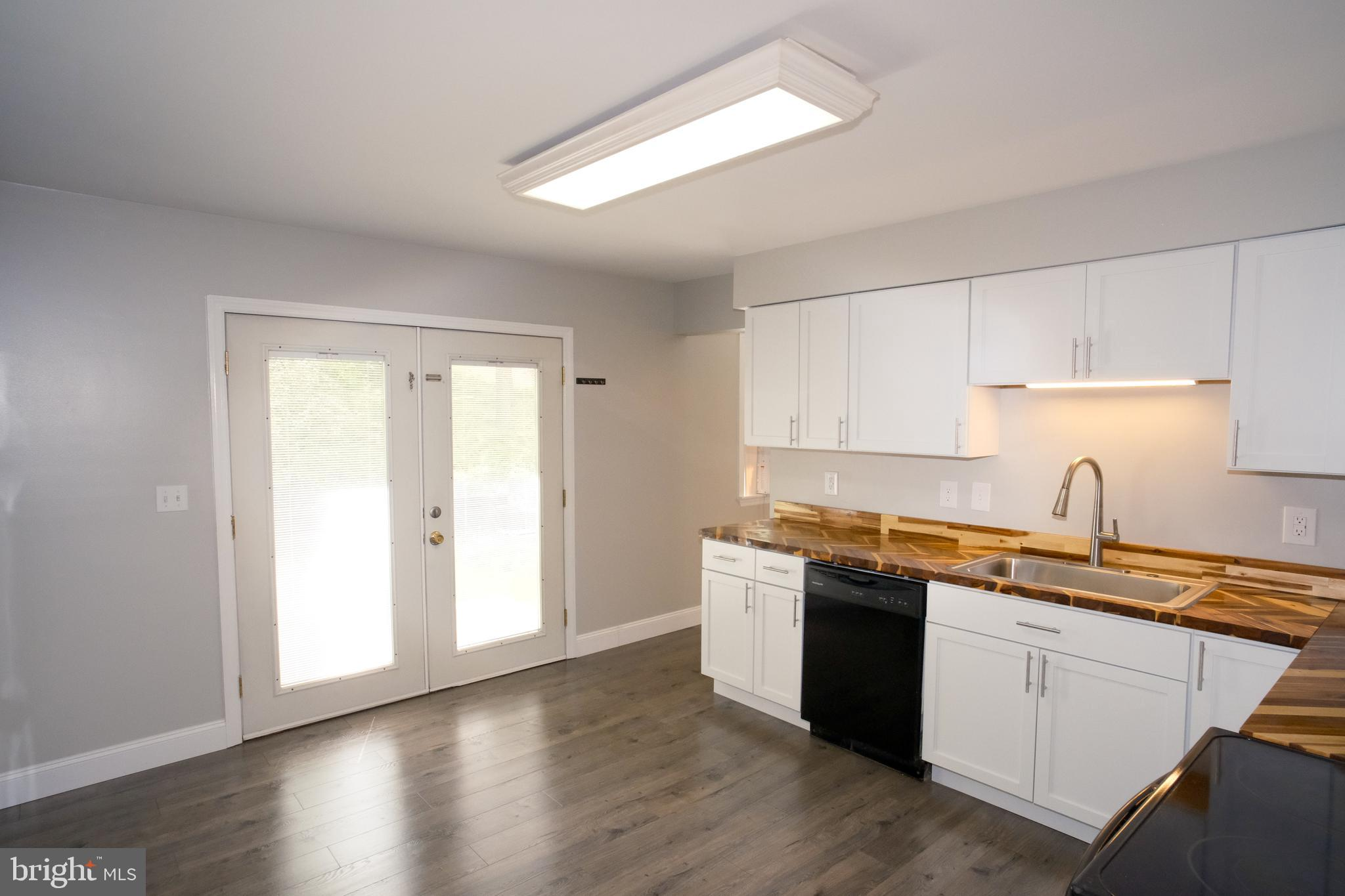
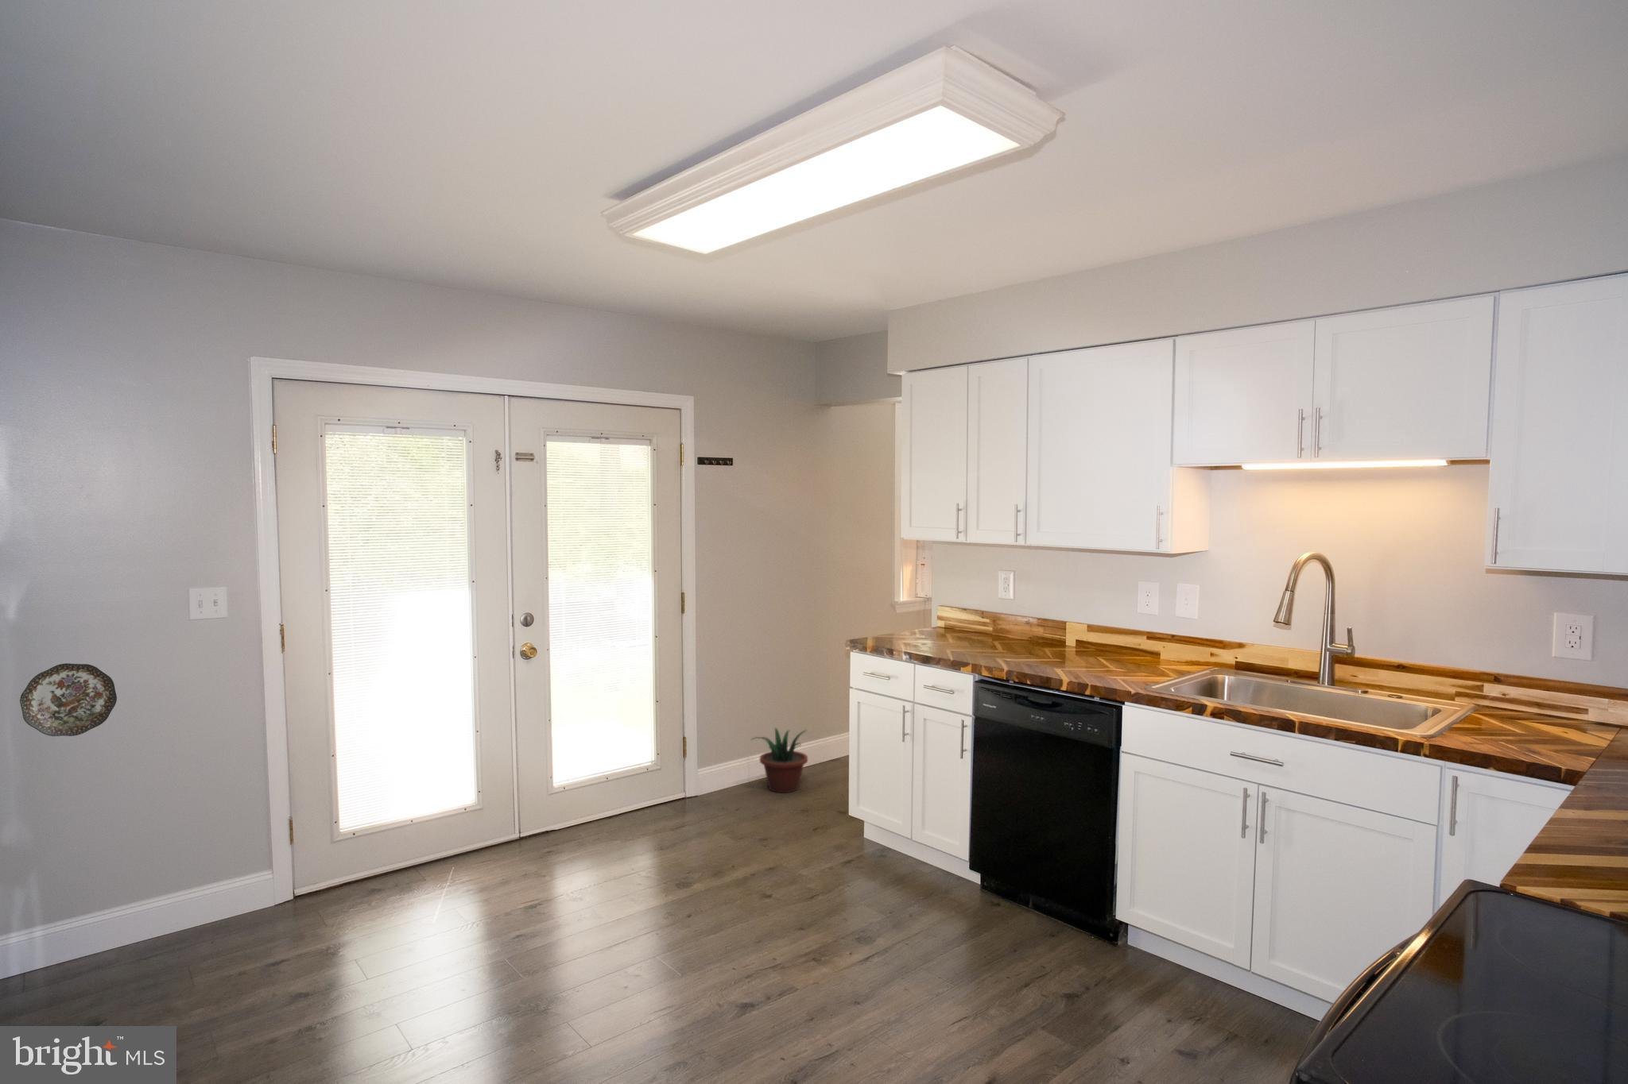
+ potted plant [749,727,809,794]
+ decorative plate [19,662,117,737]
